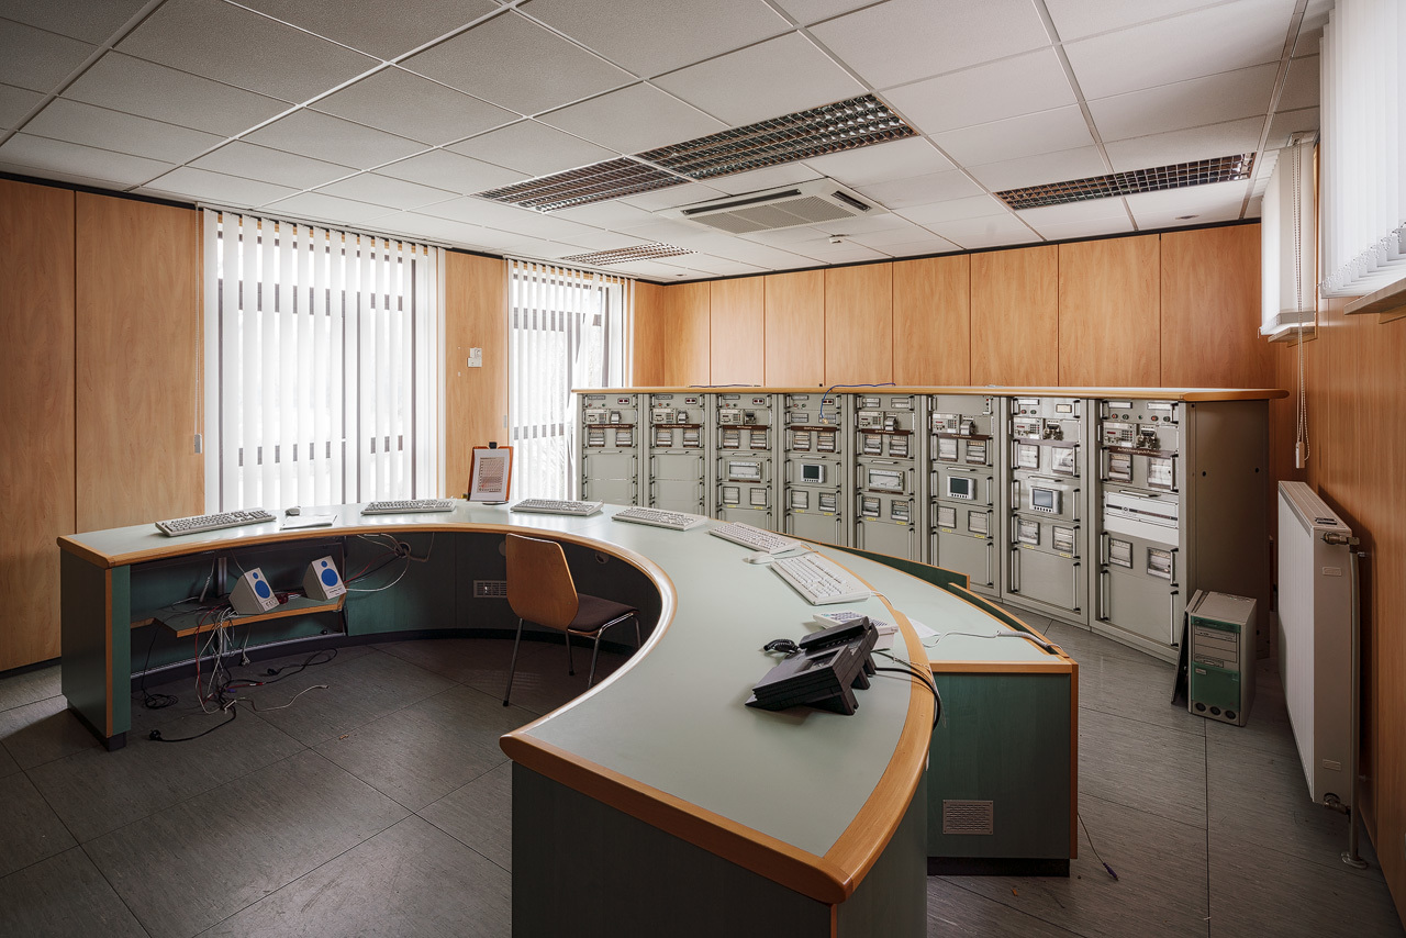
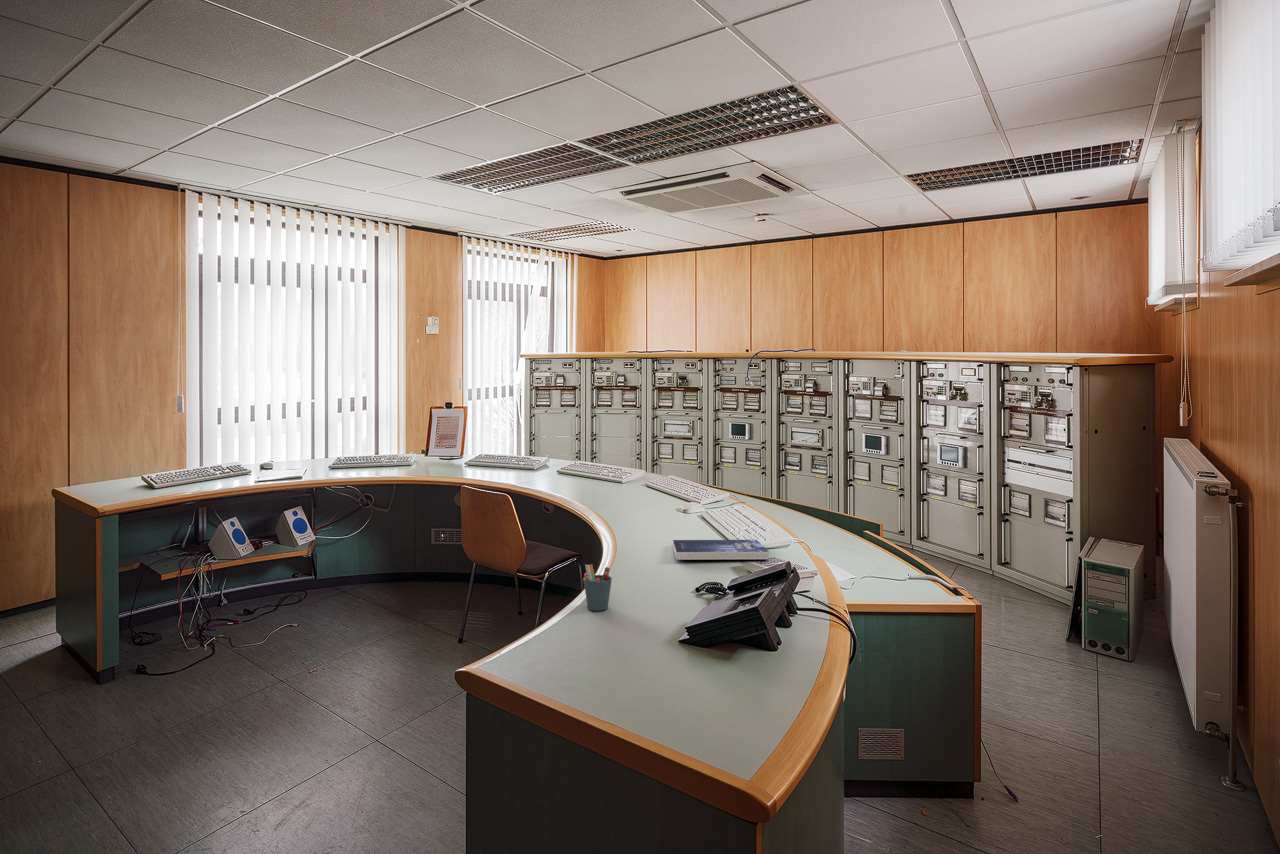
+ pen holder [582,563,613,612]
+ book [672,539,770,561]
